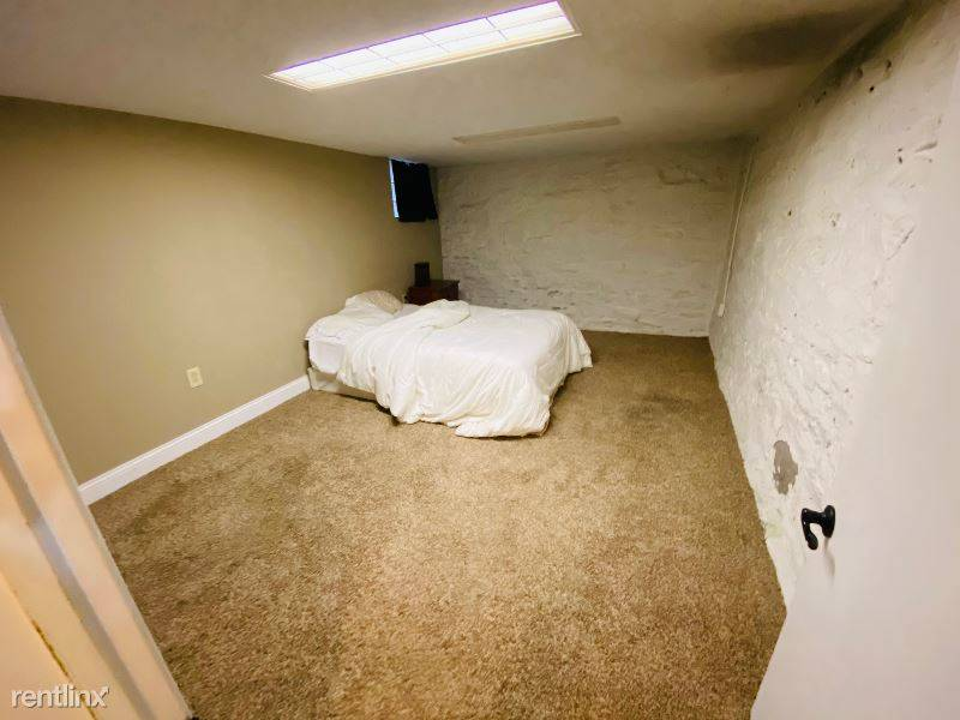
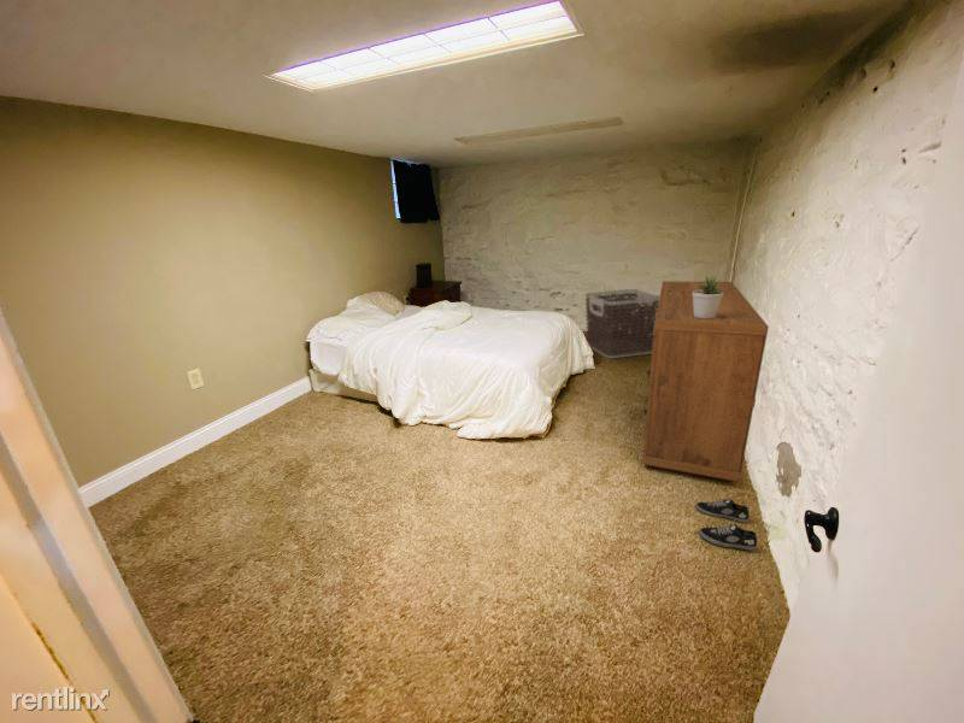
+ dresser [641,281,770,482]
+ shoe [694,499,758,552]
+ potted plant [693,272,727,319]
+ clothes hamper [584,288,660,359]
